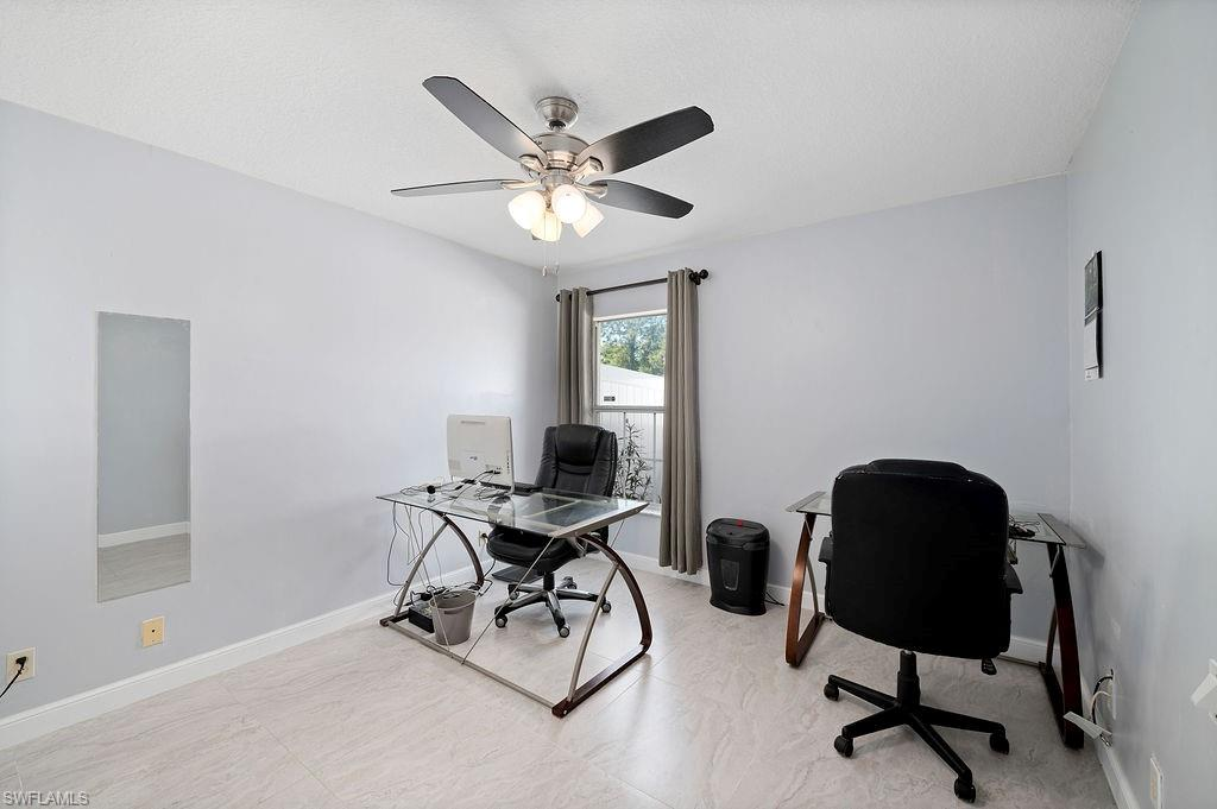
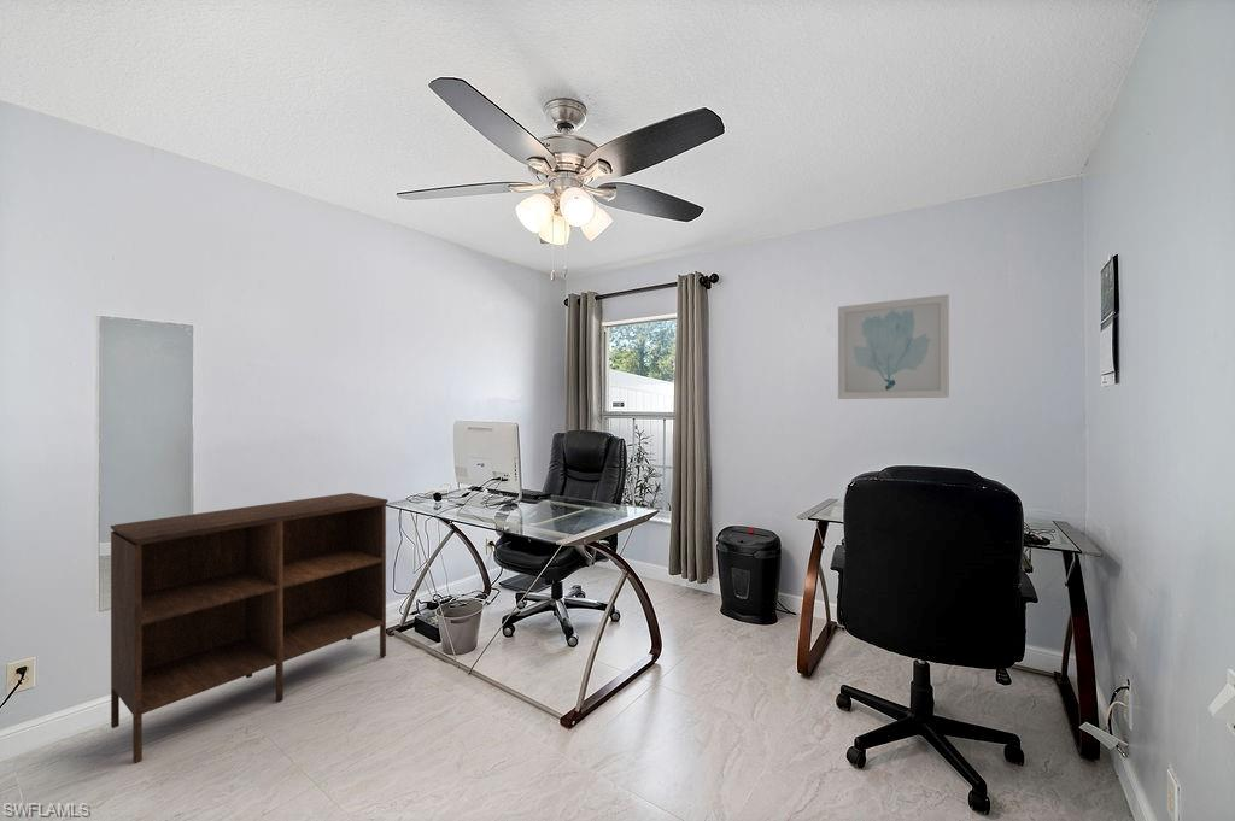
+ wall art [837,293,950,400]
+ shelving unit [110,492,390,764]
